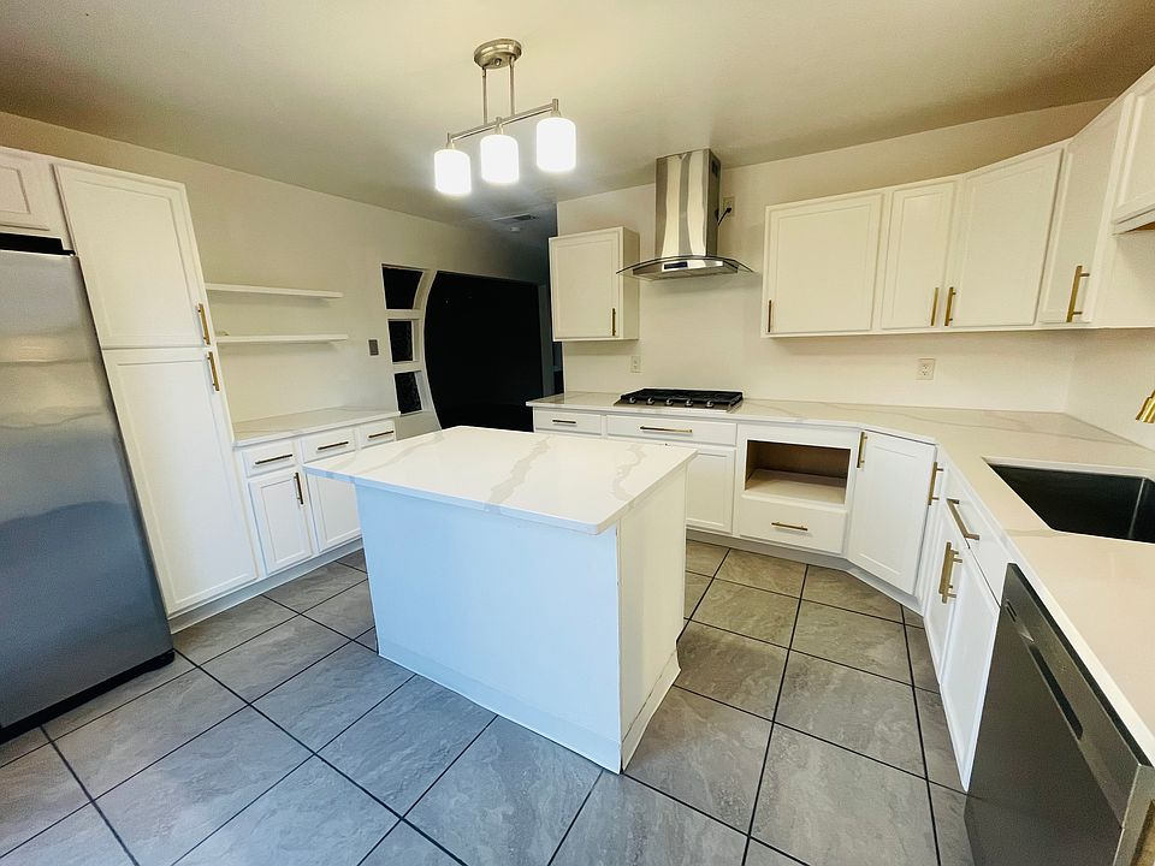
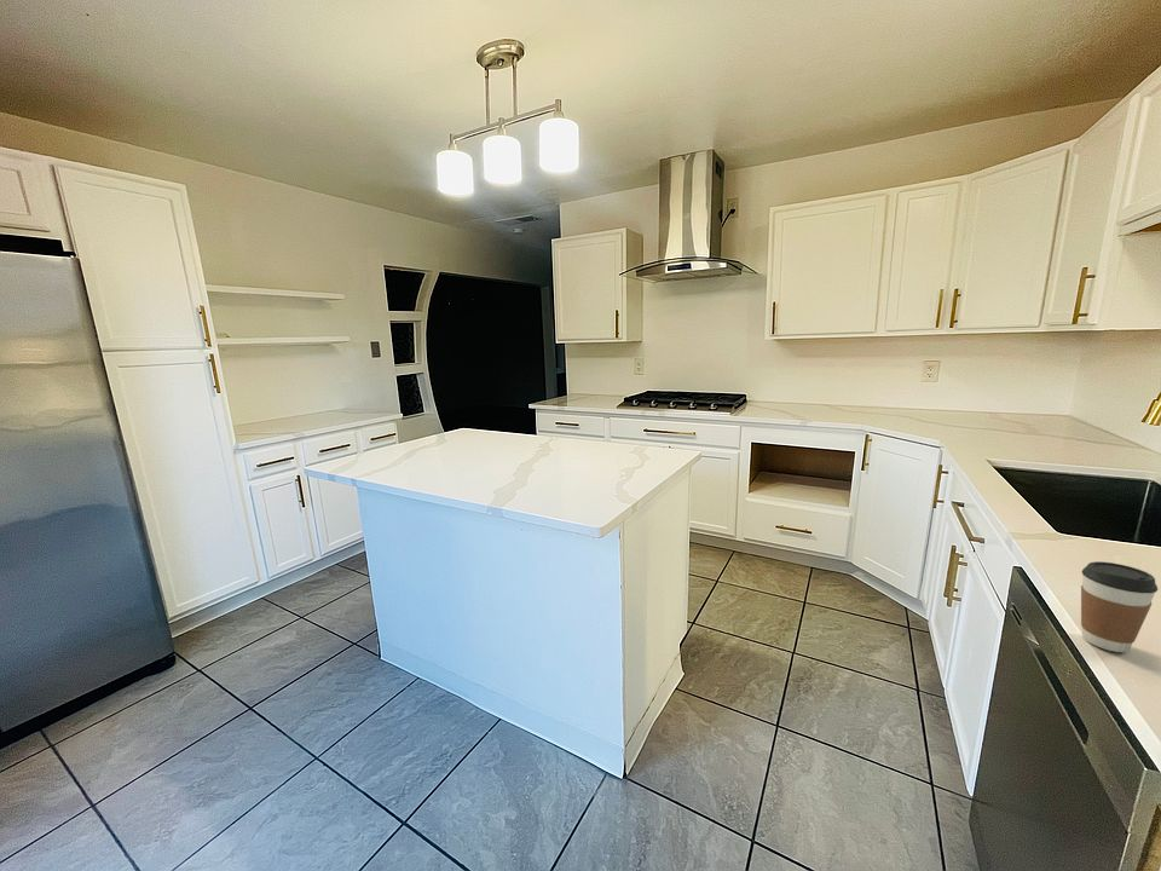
+ coffee cup [1080,560,1159,653]
